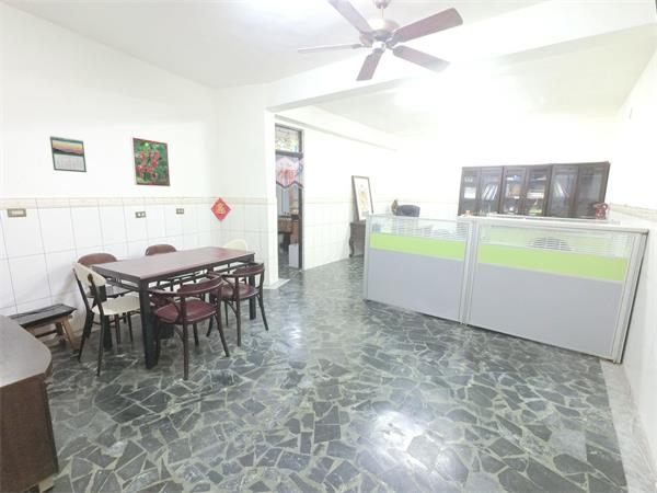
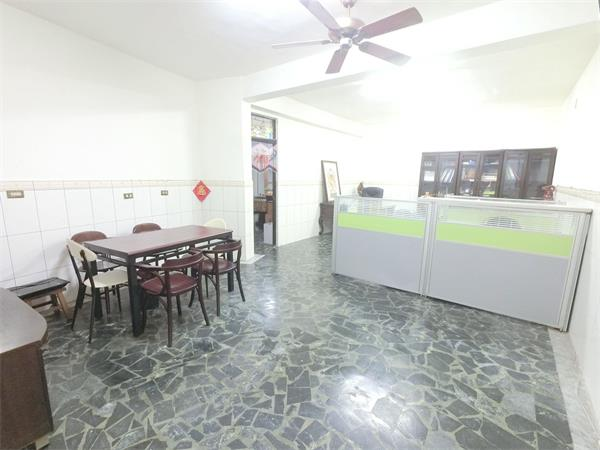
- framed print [129,136,171,187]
- calendar [49,135,88,173]
